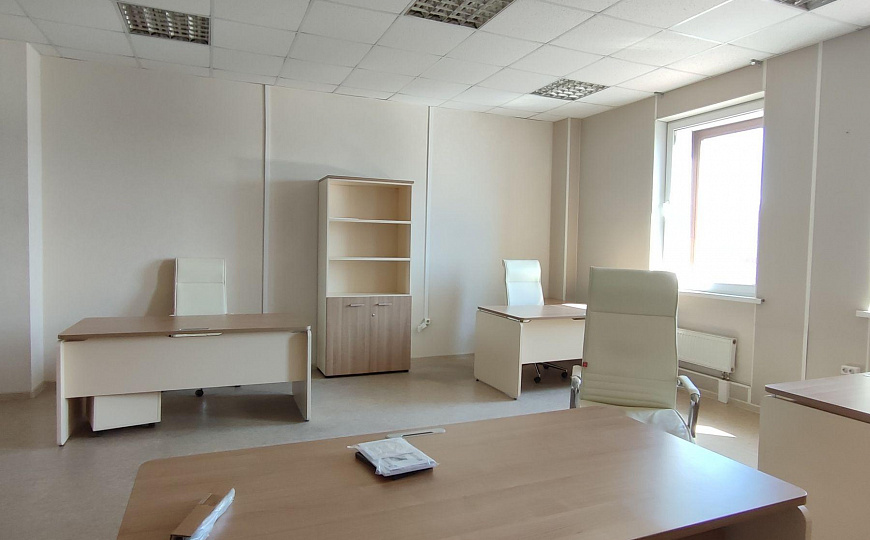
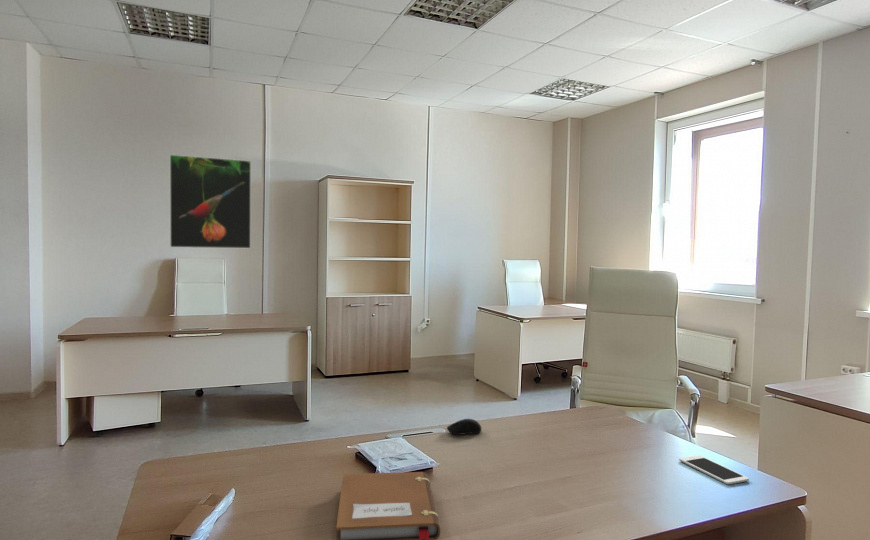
+ notebook [335,471,441,540]
+ computer mouse [446,418,482,436]
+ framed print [169,154,252,249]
+ cell phone [678,454,750,485]
